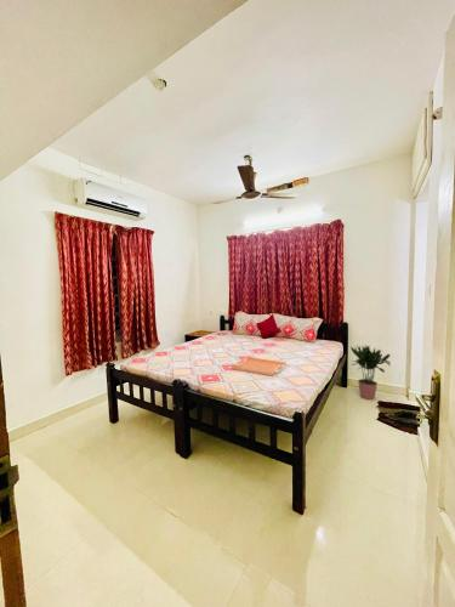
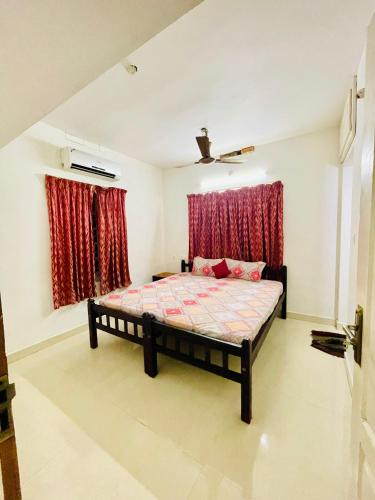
- serving tray [231,356,286,378]
- potted plant [349,344,392,401]
